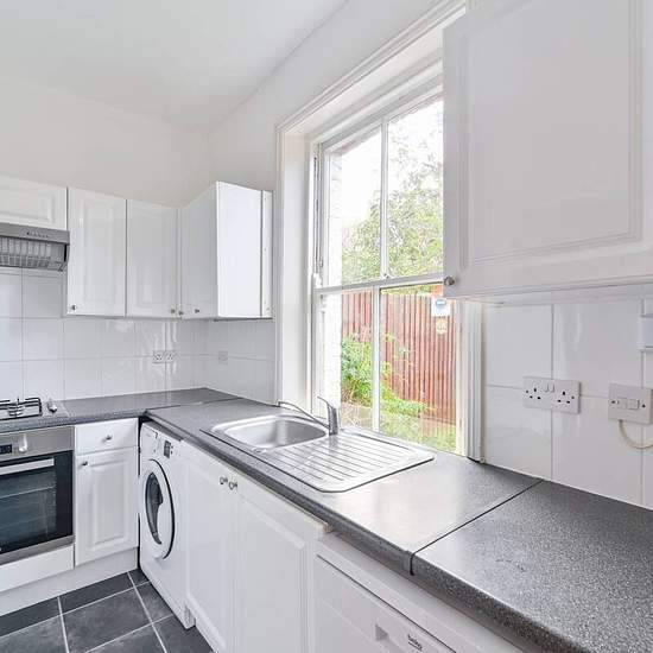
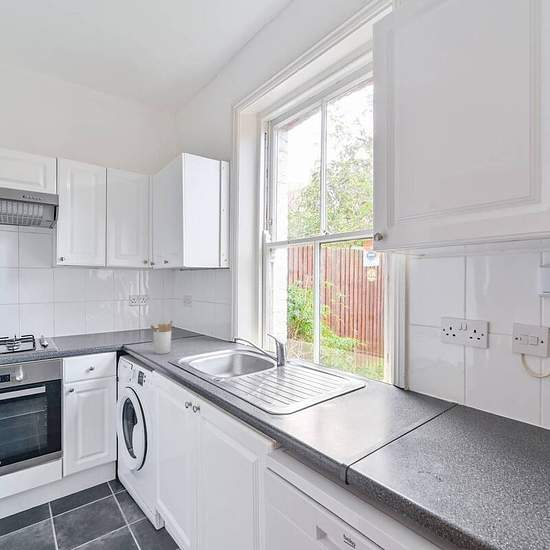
+ utensil holder [149,319,174,355]
